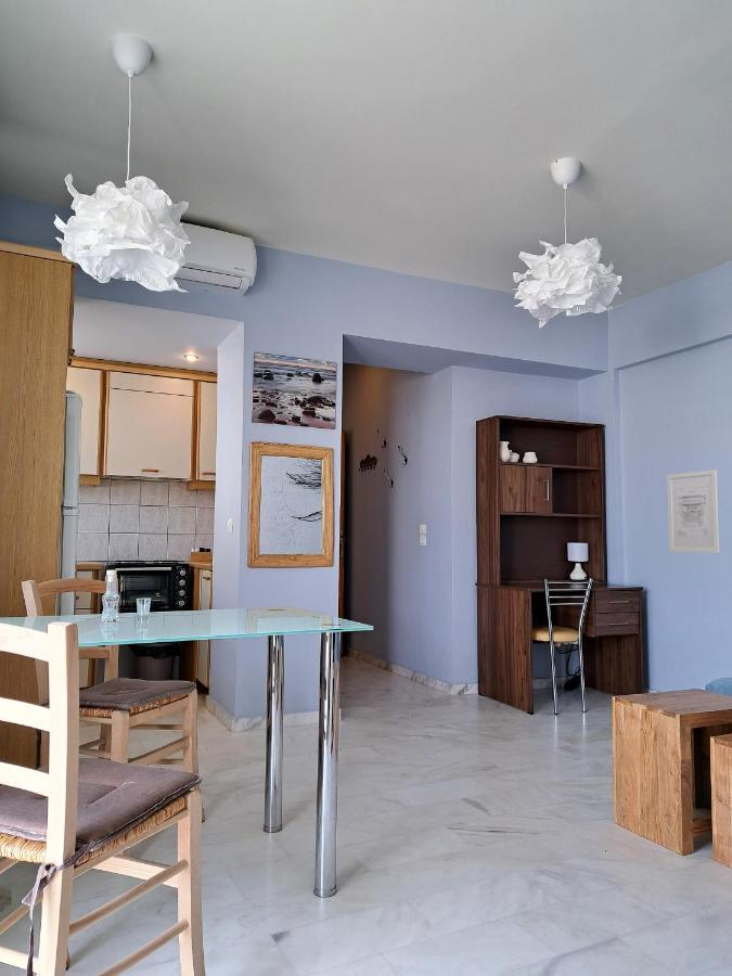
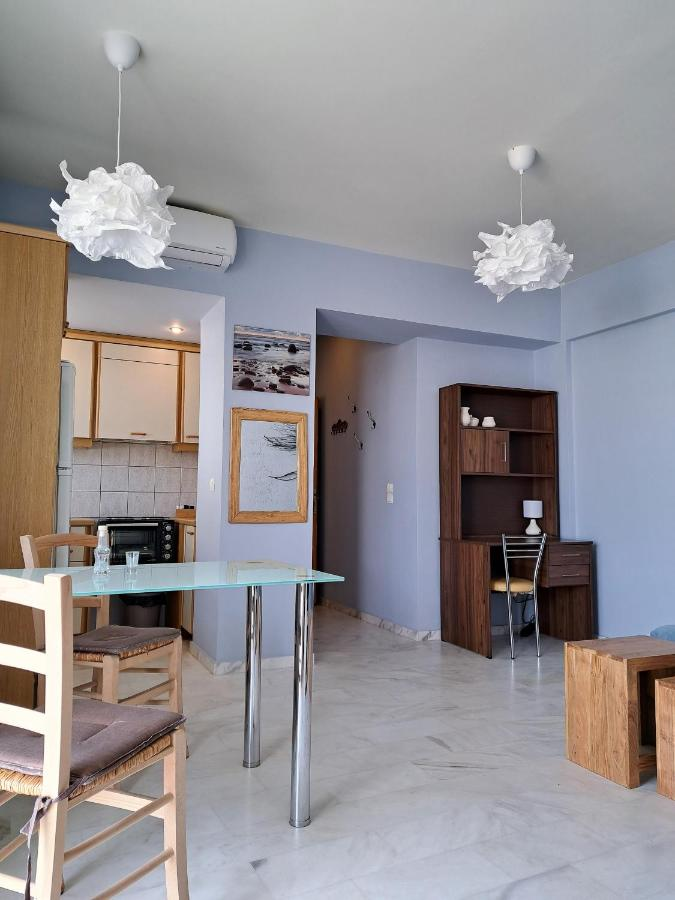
- wall art [666,468,720,553]
